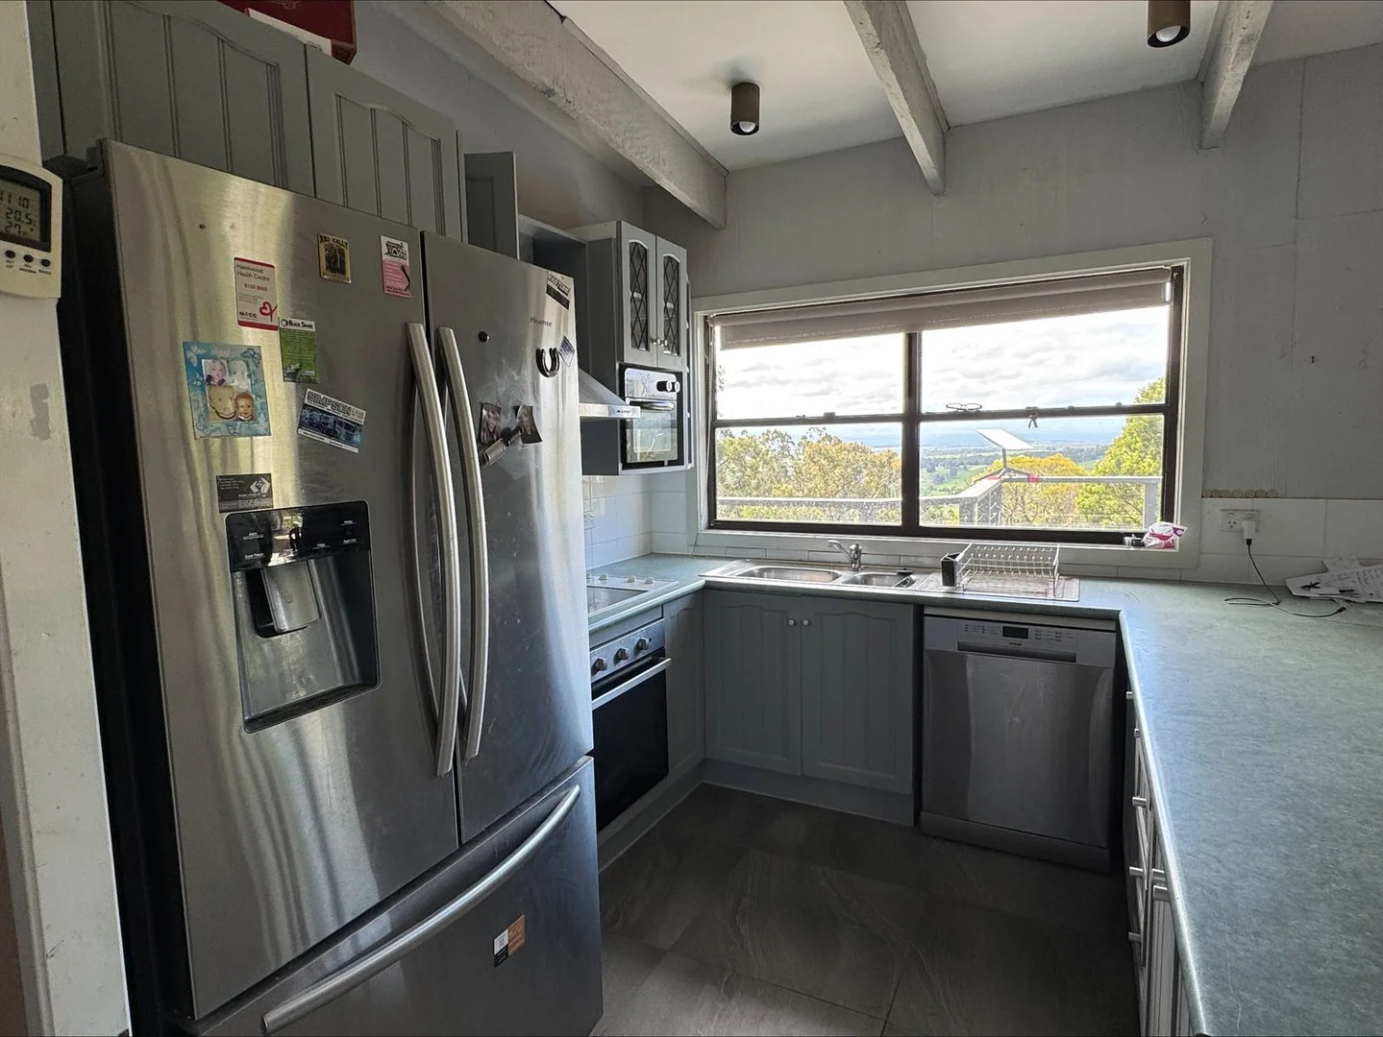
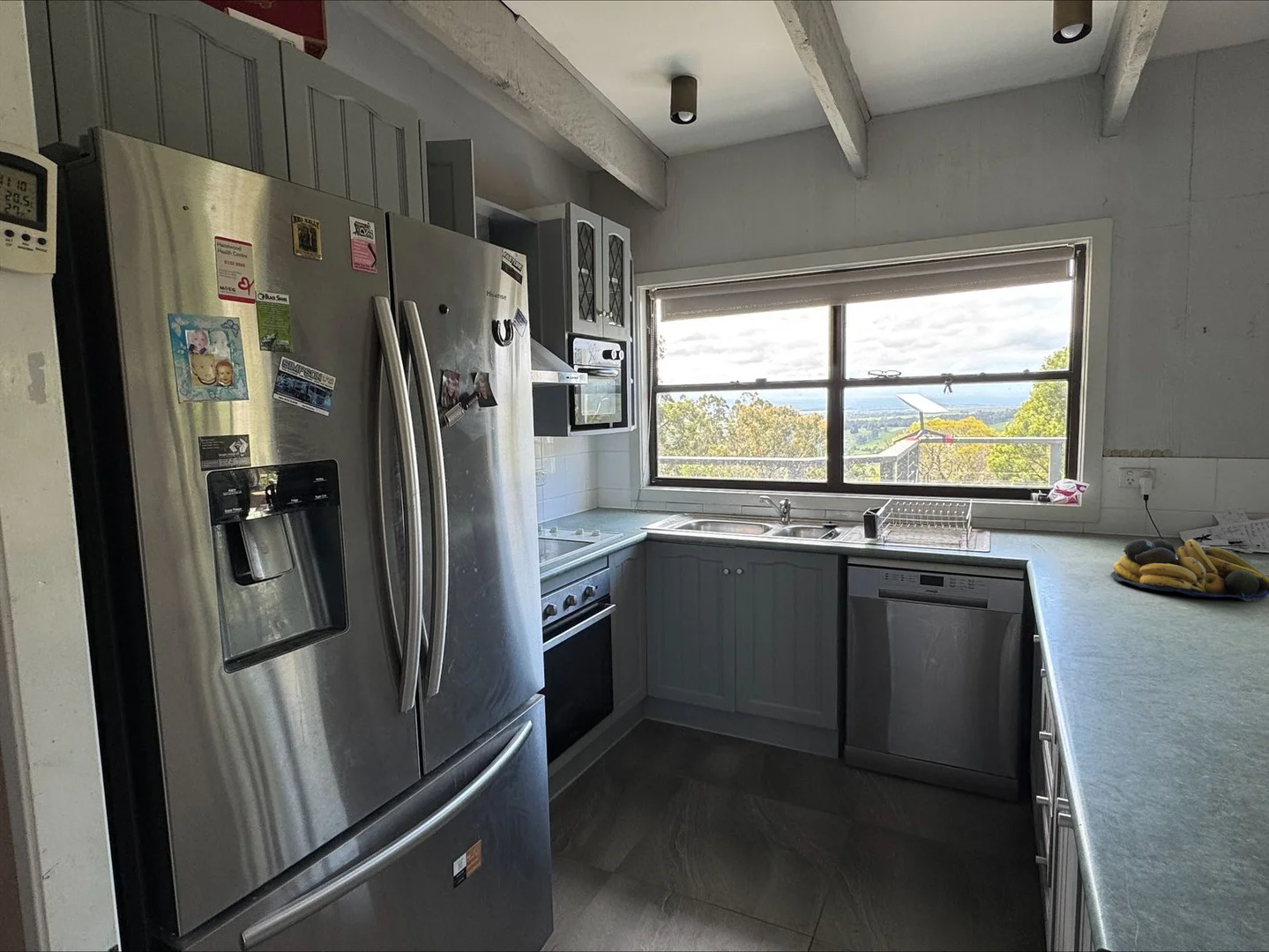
+ fruit bowl [1110,538,1269,602]
